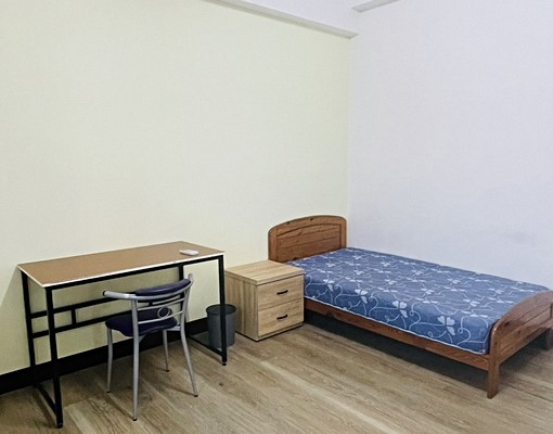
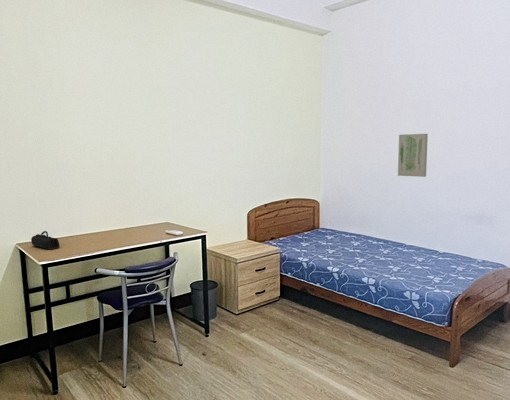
+ pencil case [30,230,61,251]
+ wall art [397,133,429,178]
